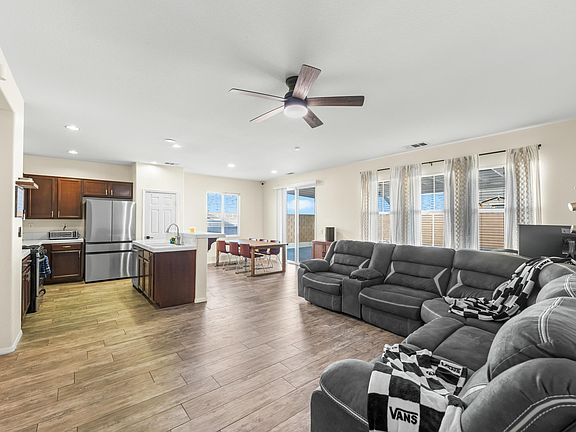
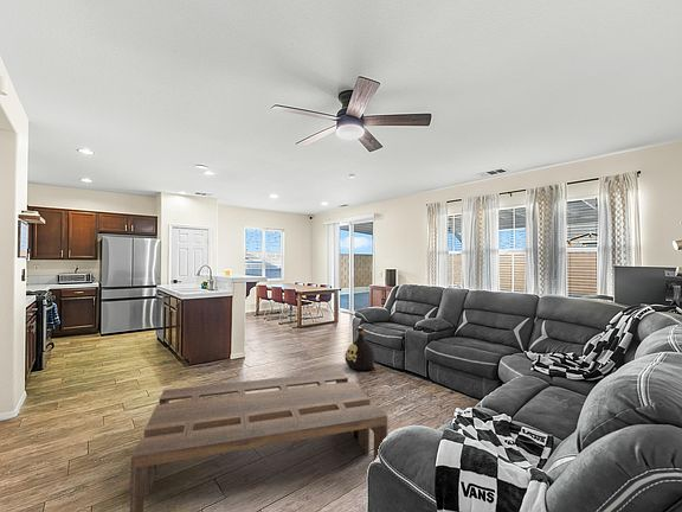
+ coffee table [129,370,388,512]
+ bag [343,327,377,371]
